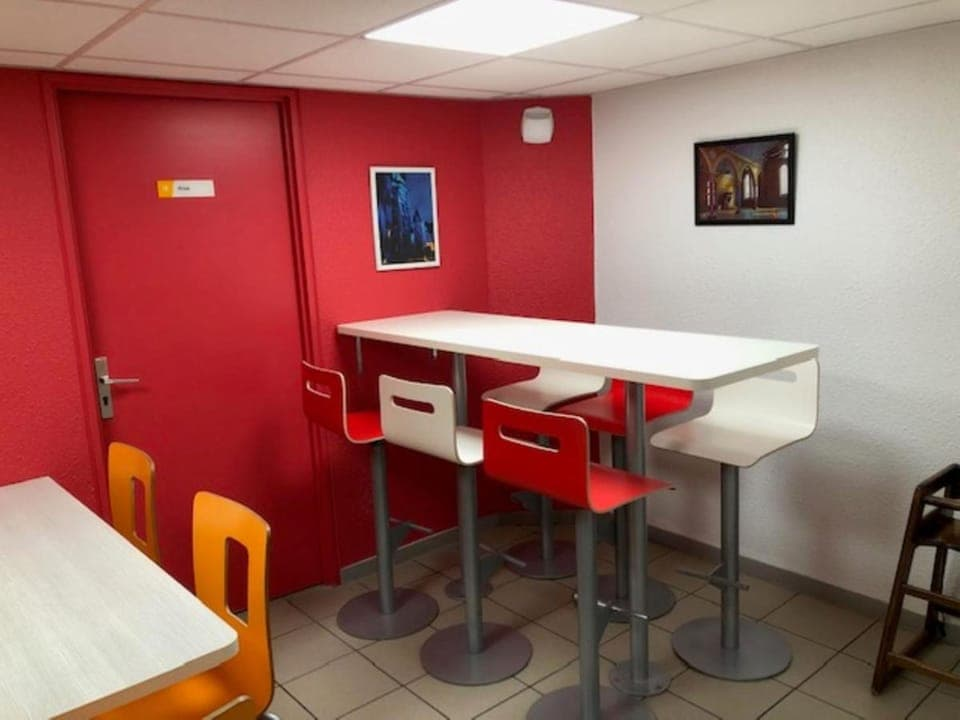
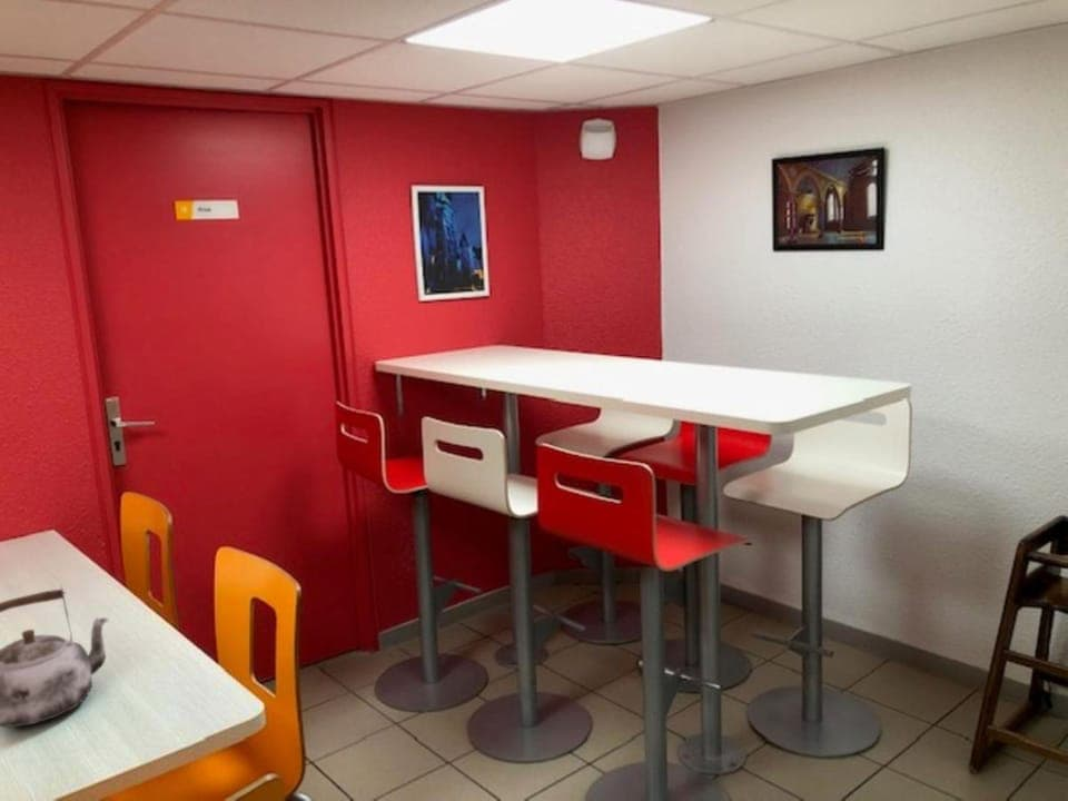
+ kettle [0,585,110,729]
